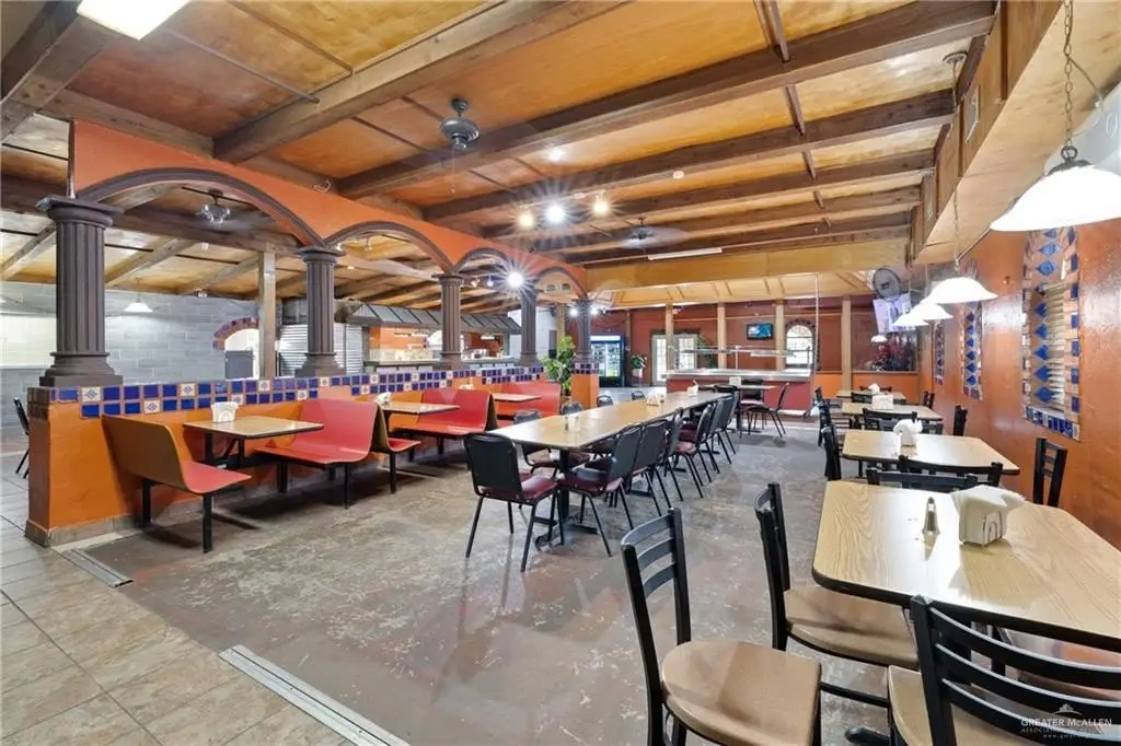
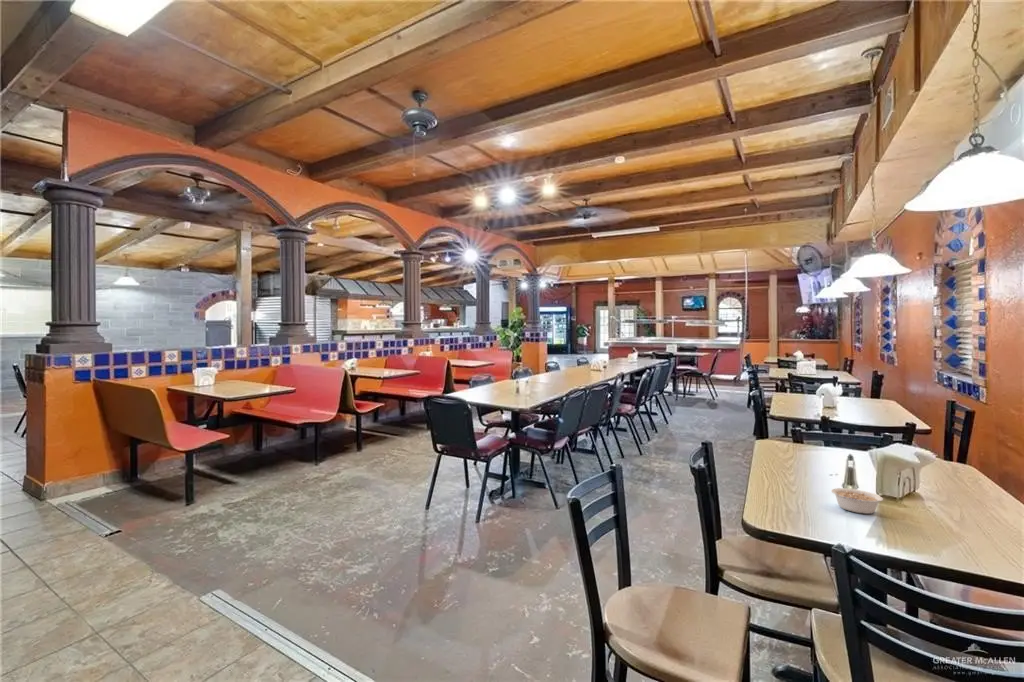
+ legume [830,487,884,515]
